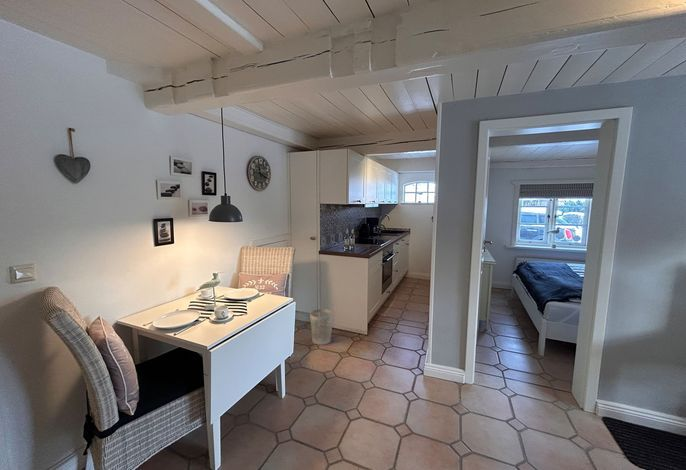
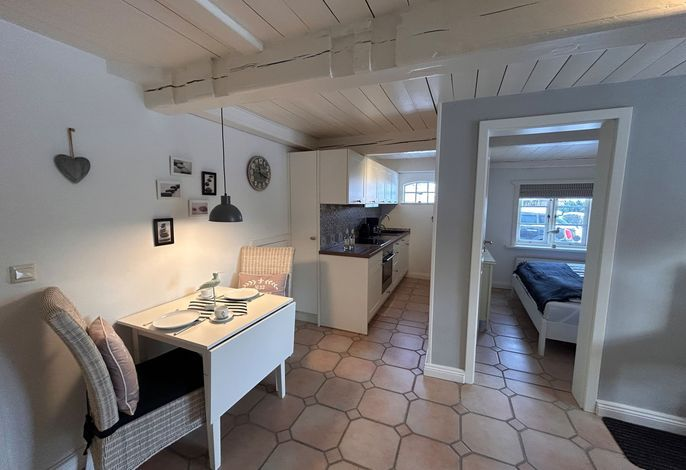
- wastebasket [309,308,334,346]
